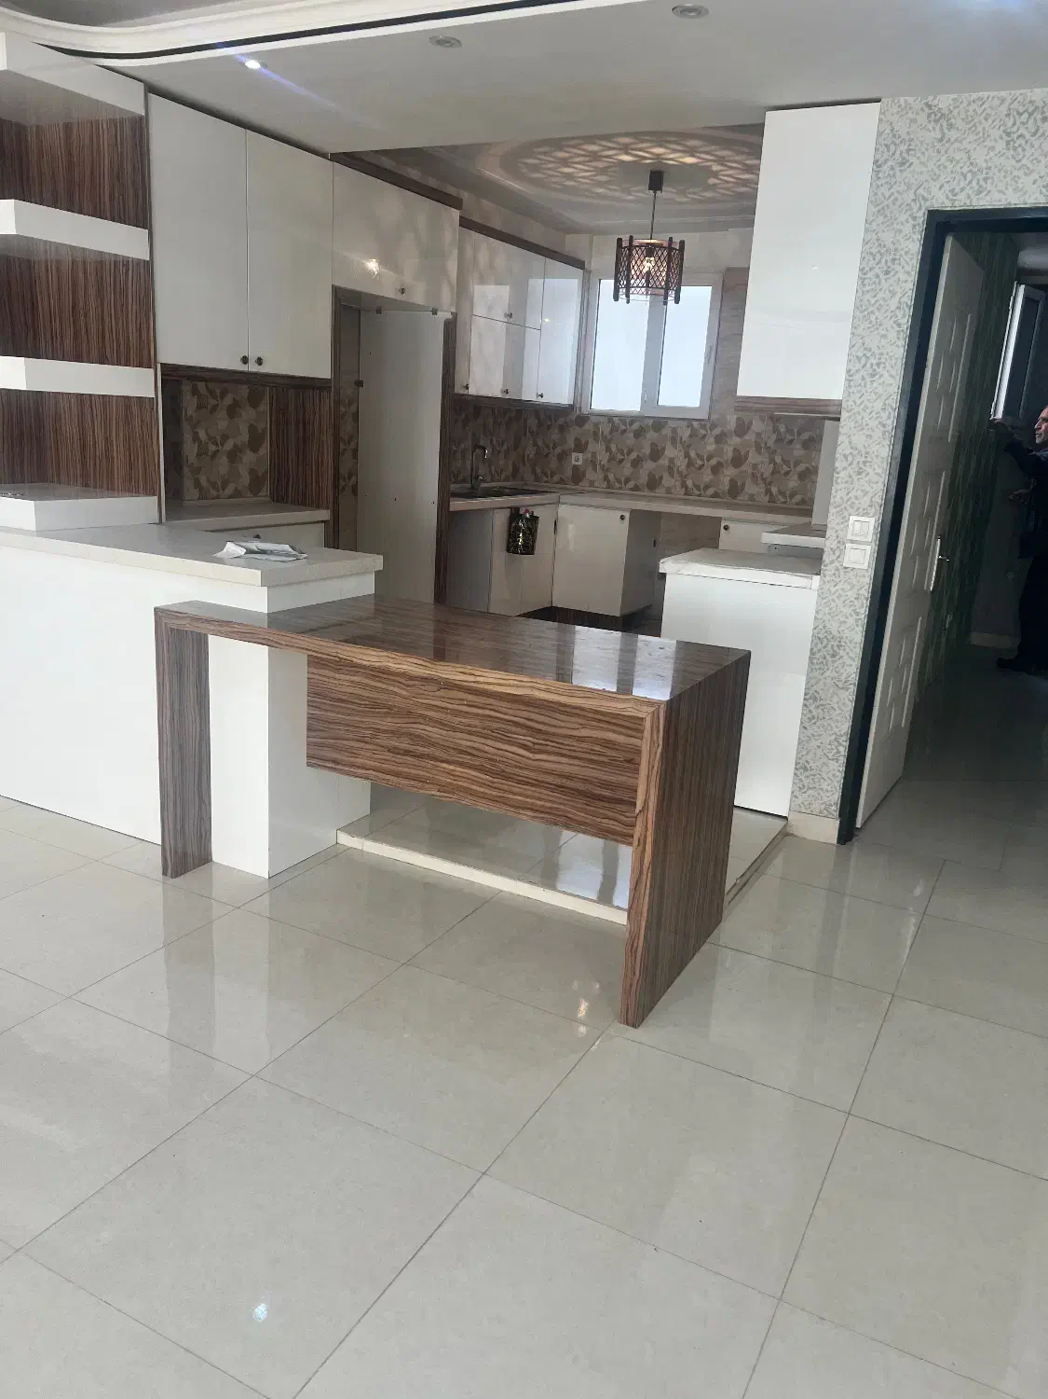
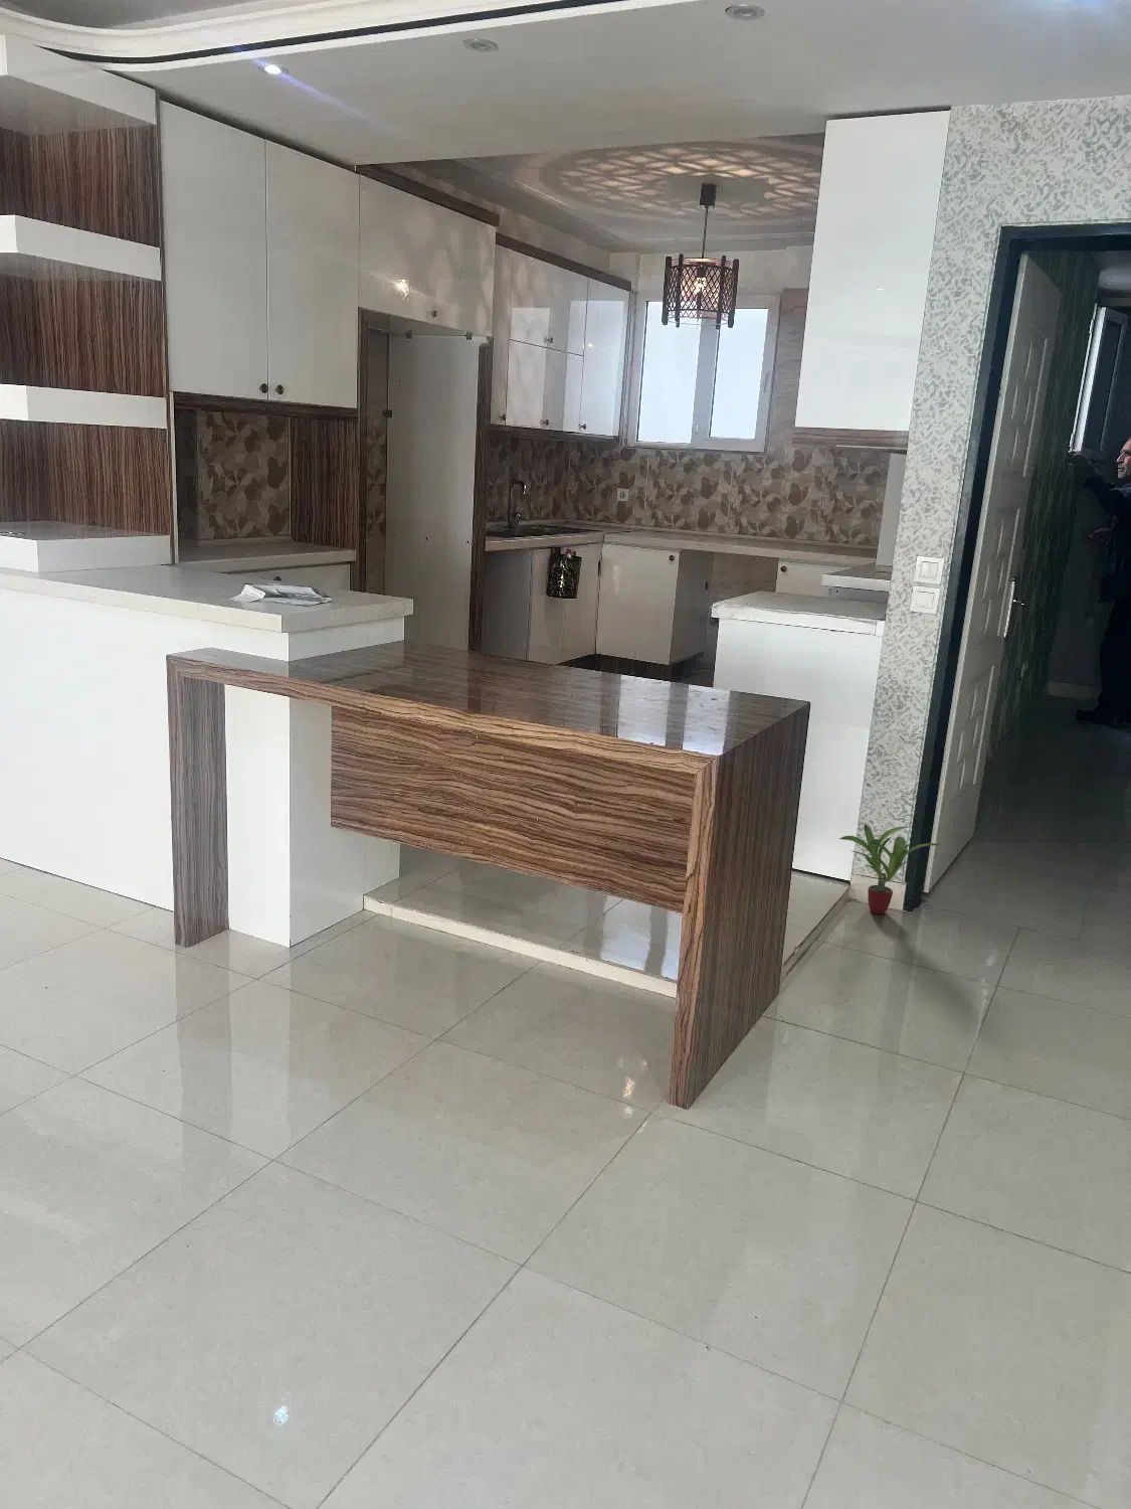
+ potted plant [839,823,940,915]
